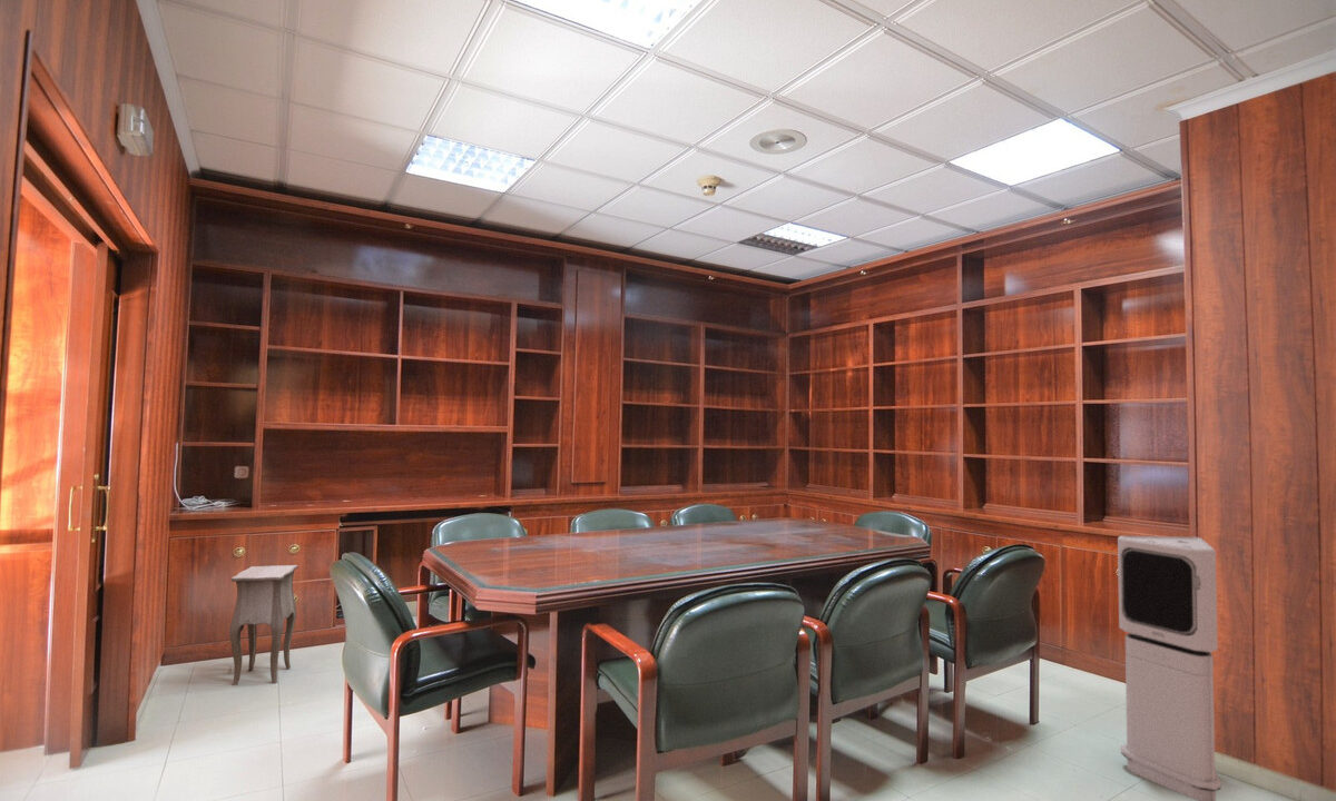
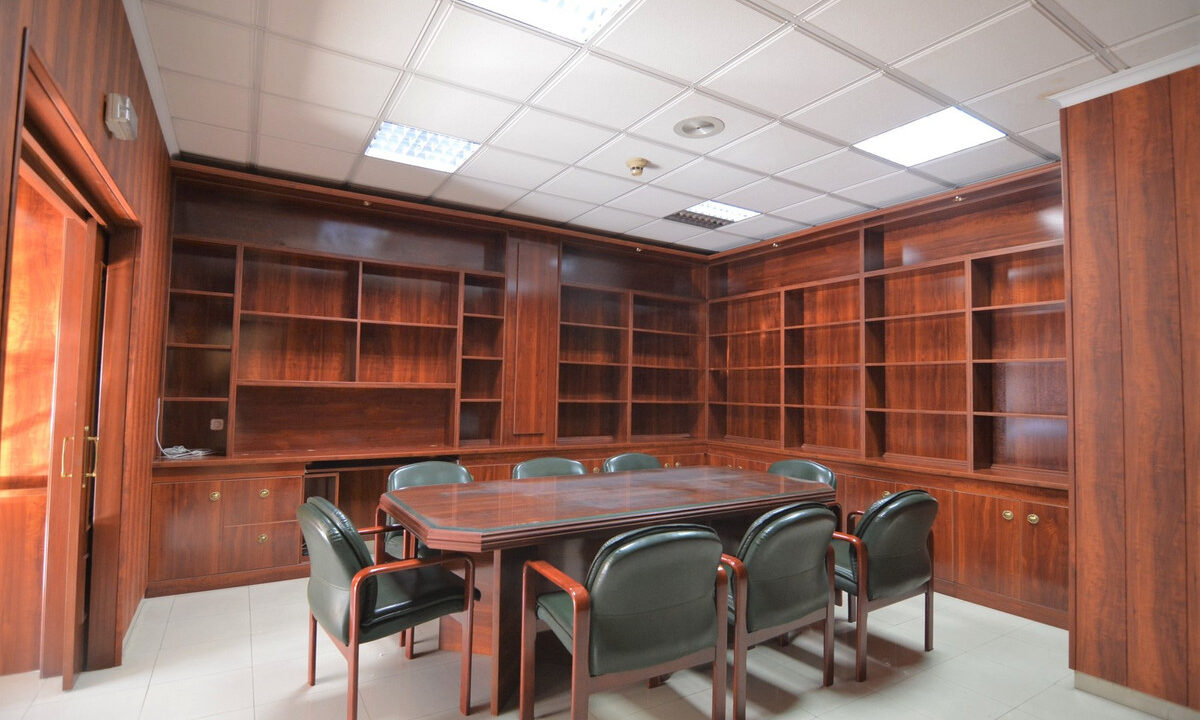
- air purifier [1117,535,1222,801]
- side table [227,564,299,686]
